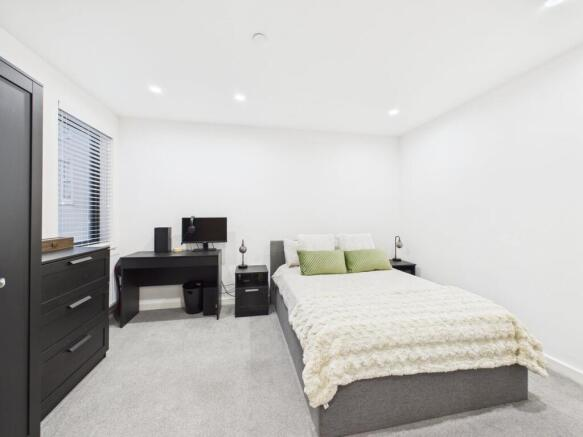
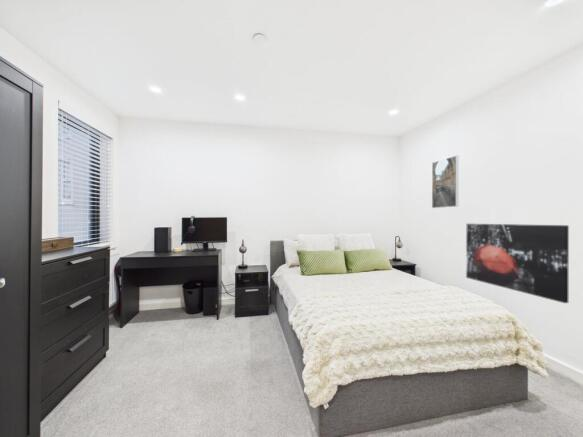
+ wall art [465,223,570,304]
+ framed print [431,154,460,209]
